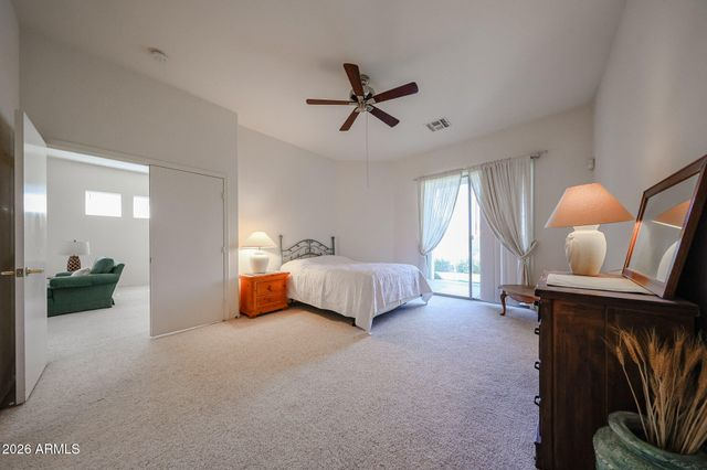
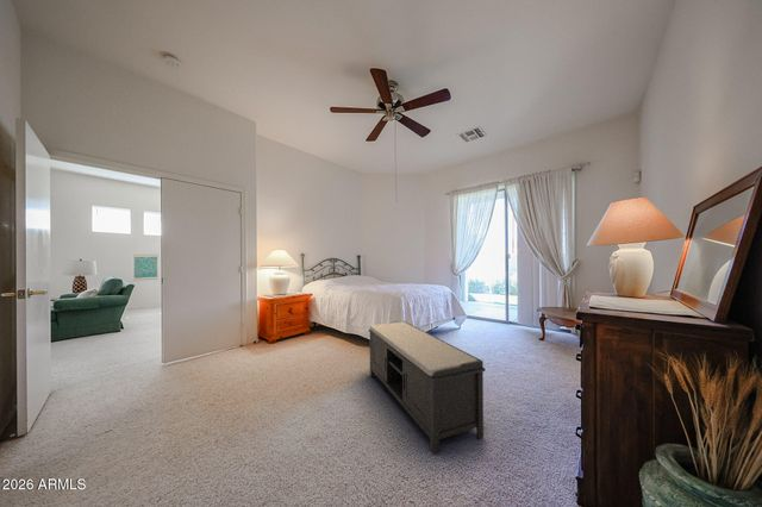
+ bench [368,320,487,456]
+ wall art [132,254,160,282]
